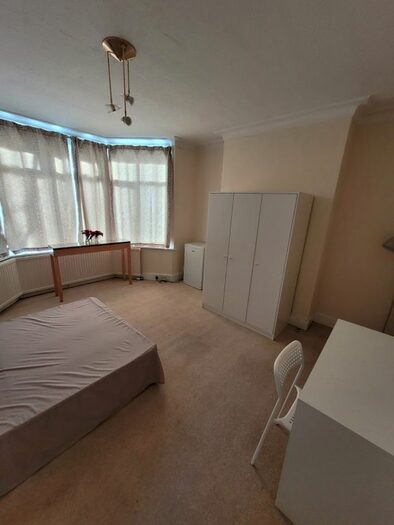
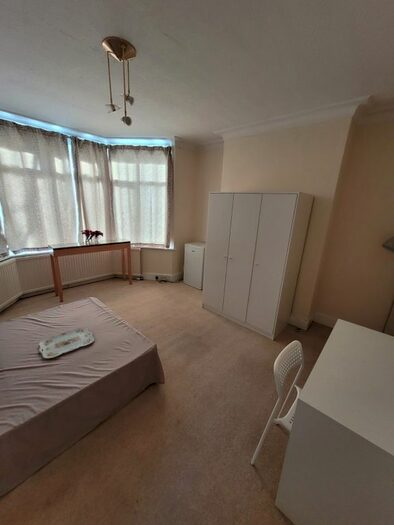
+ serving tray [38,326,95,359]
